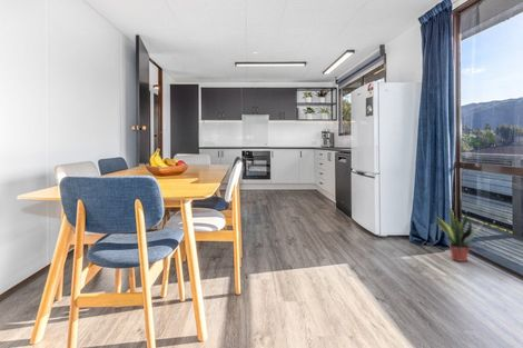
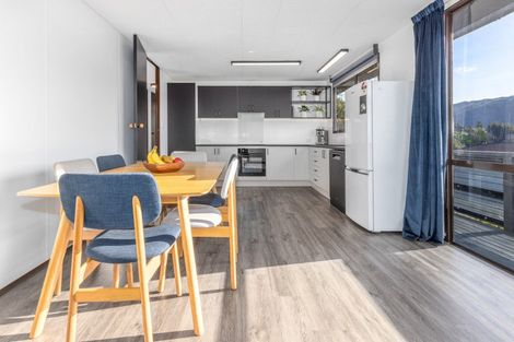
- potted plant [435,207,483,262]
